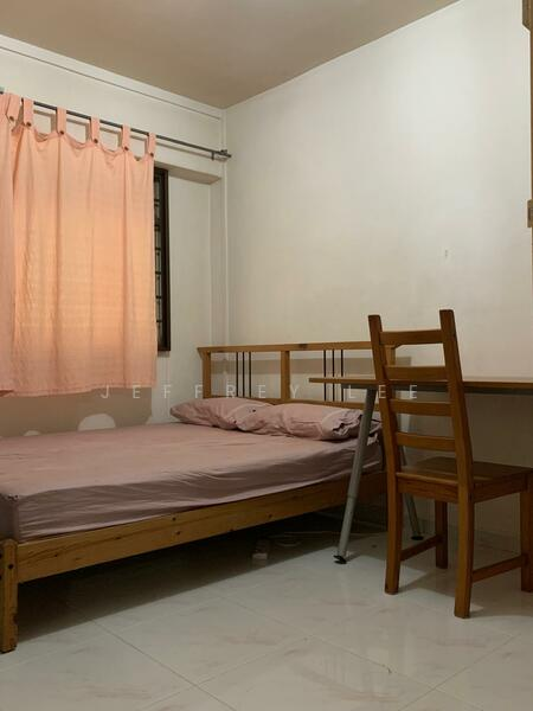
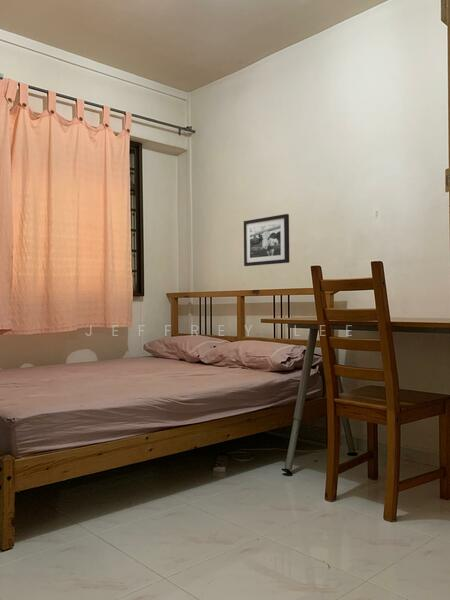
+ picture frame [243,213,290,267]
